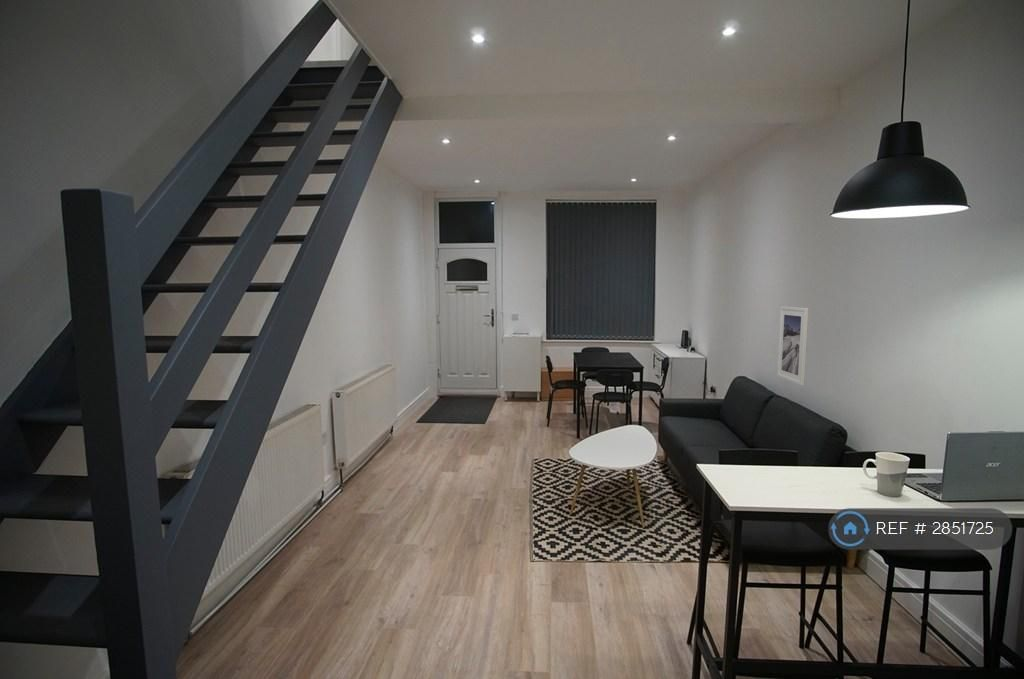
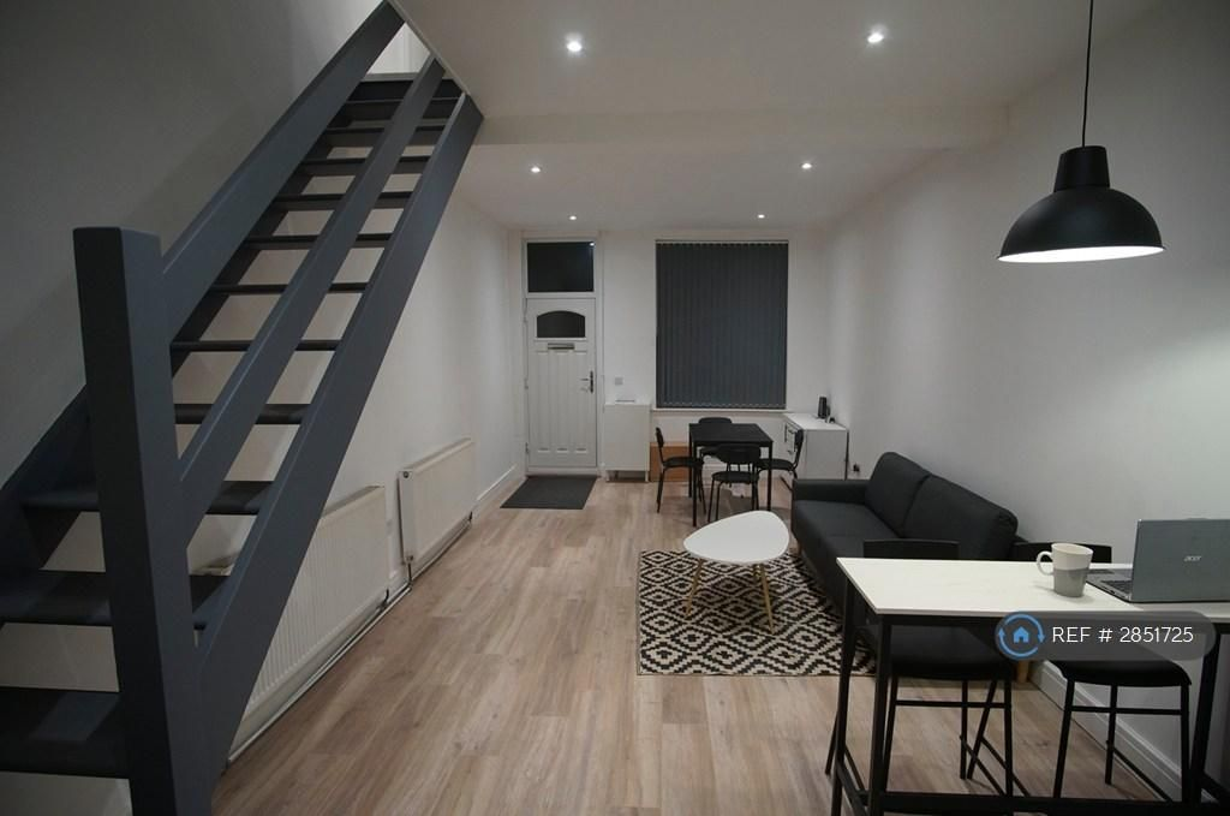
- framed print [776,305,810,386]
